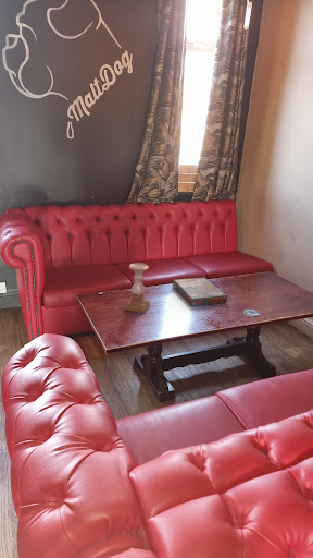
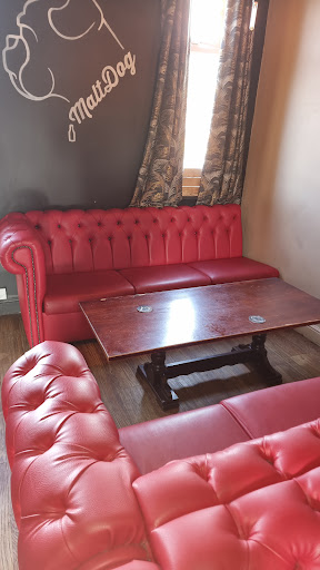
- board game [172,277,228,307]
- candle holder [124,262,151,314]
